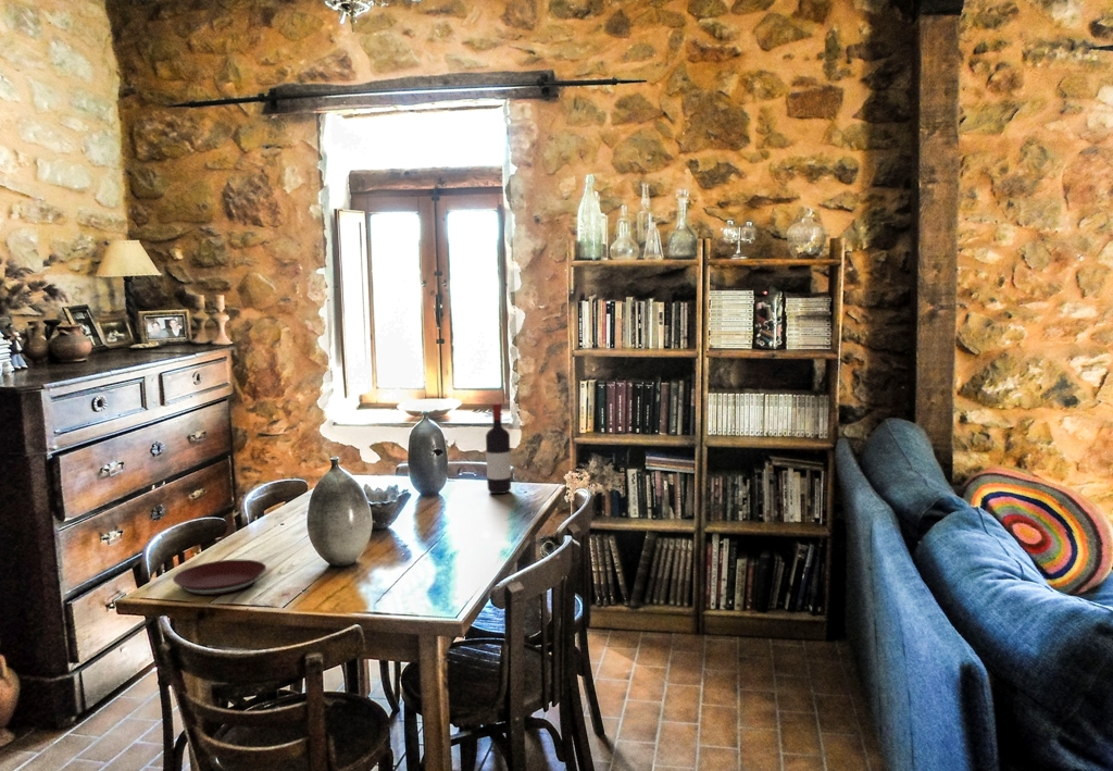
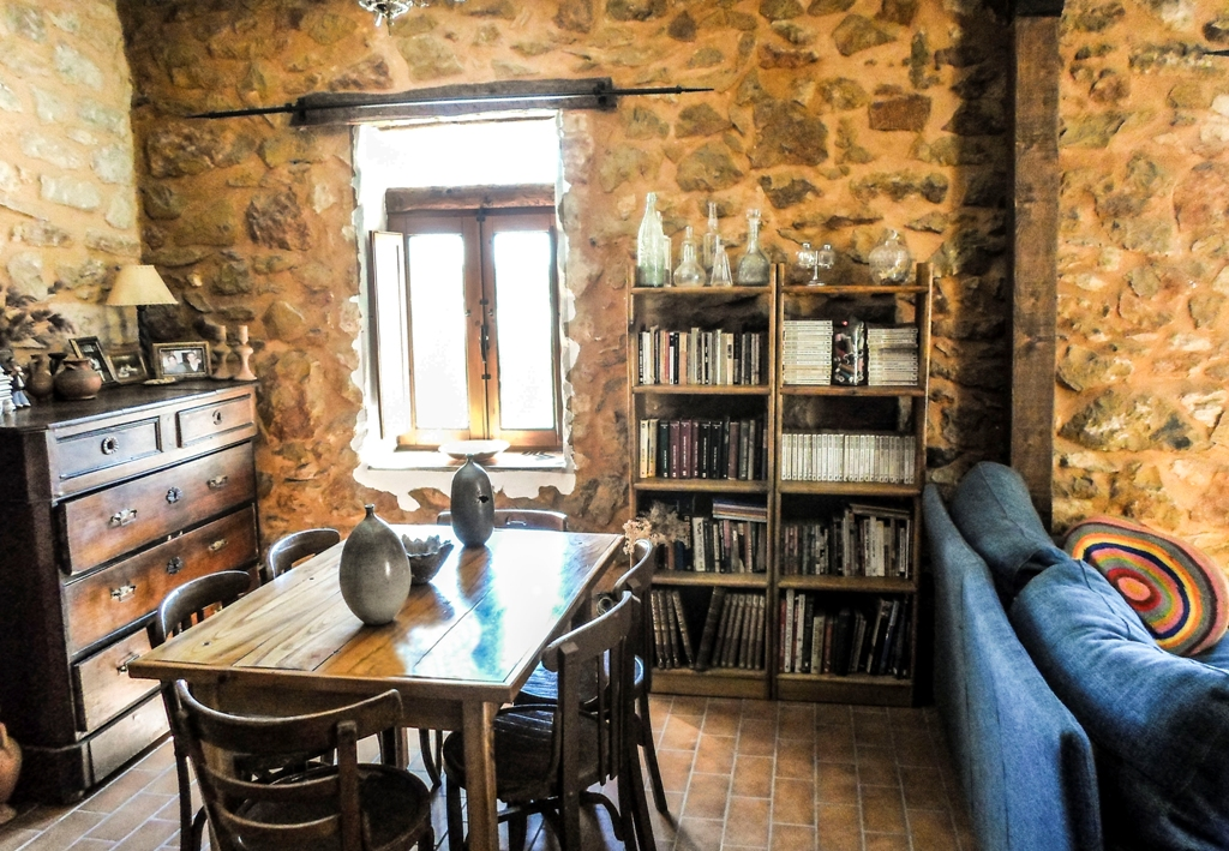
- plate [172,559,267,596]
- wine bottle [485,402,512,495]
